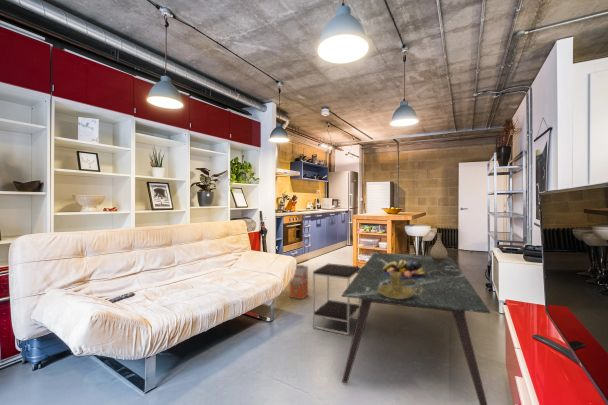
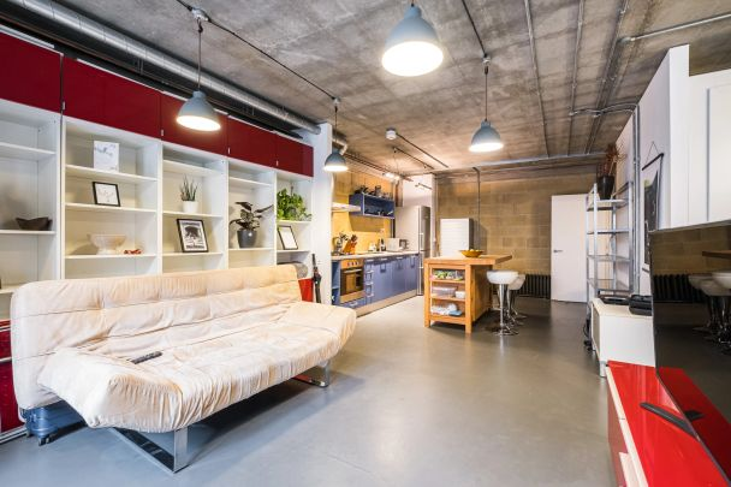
- waste bin [289,264,309,300]
- dining table [341,251,491,405]
- side table [312,263,362,336]
- fruit bowl [383,260,426,279]
- candle holder [378,272,422,299]
- vase [429,232,449,263]
